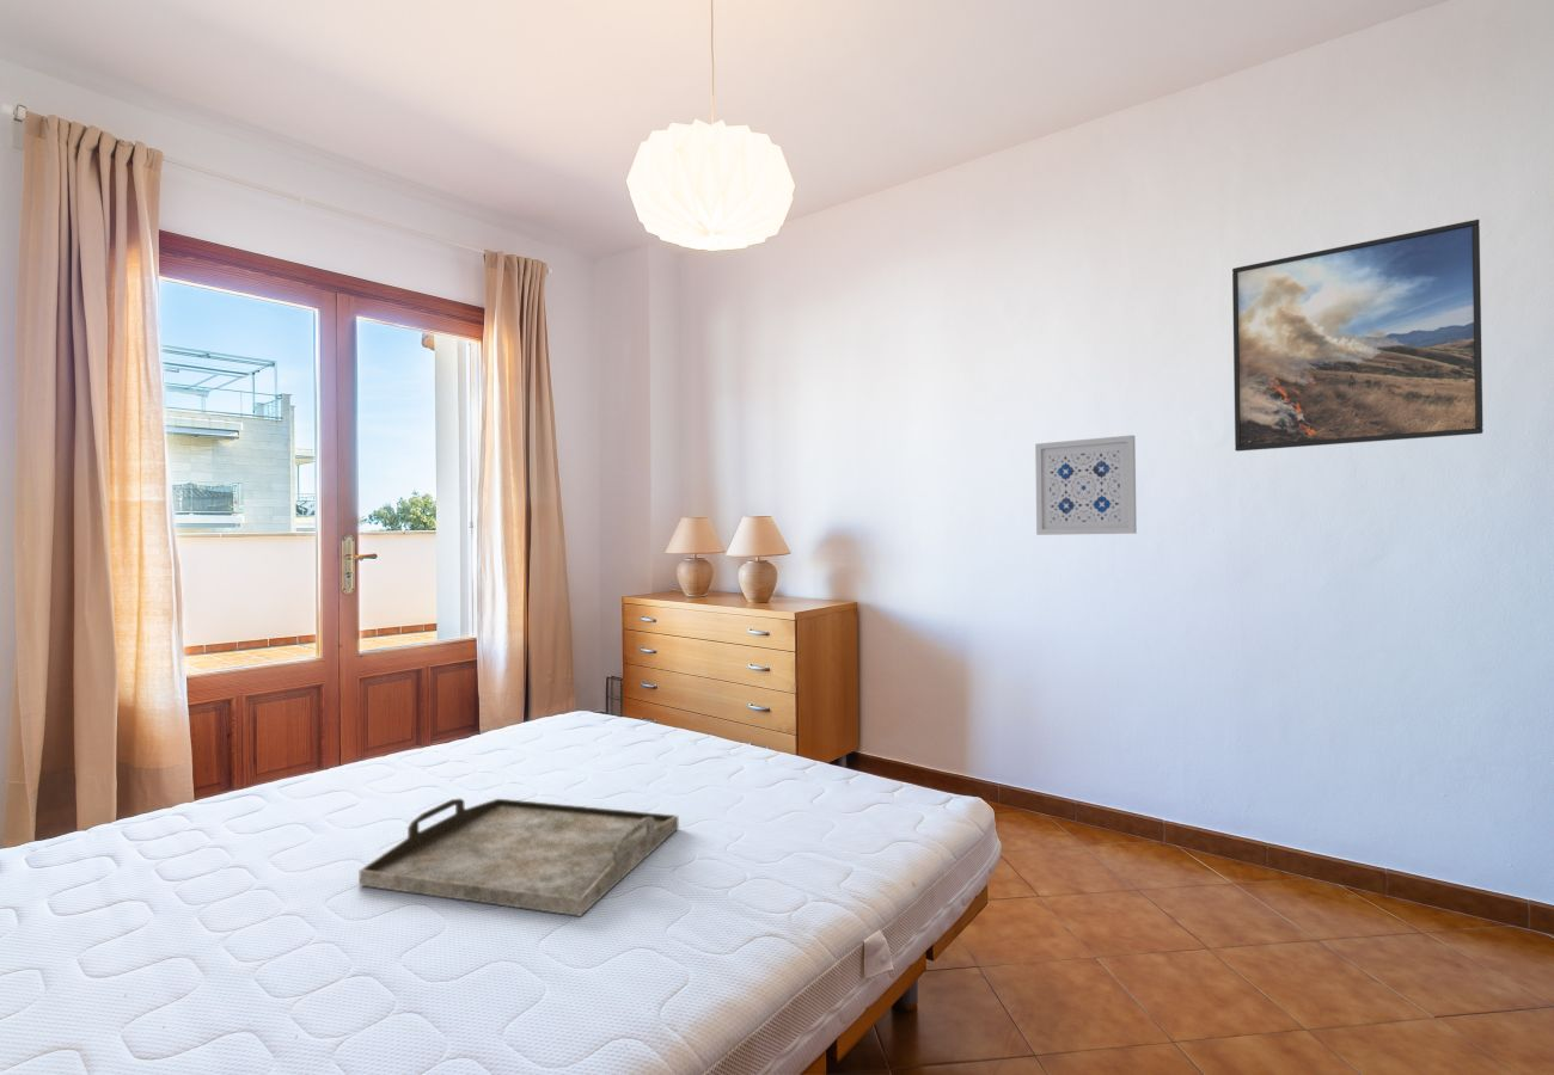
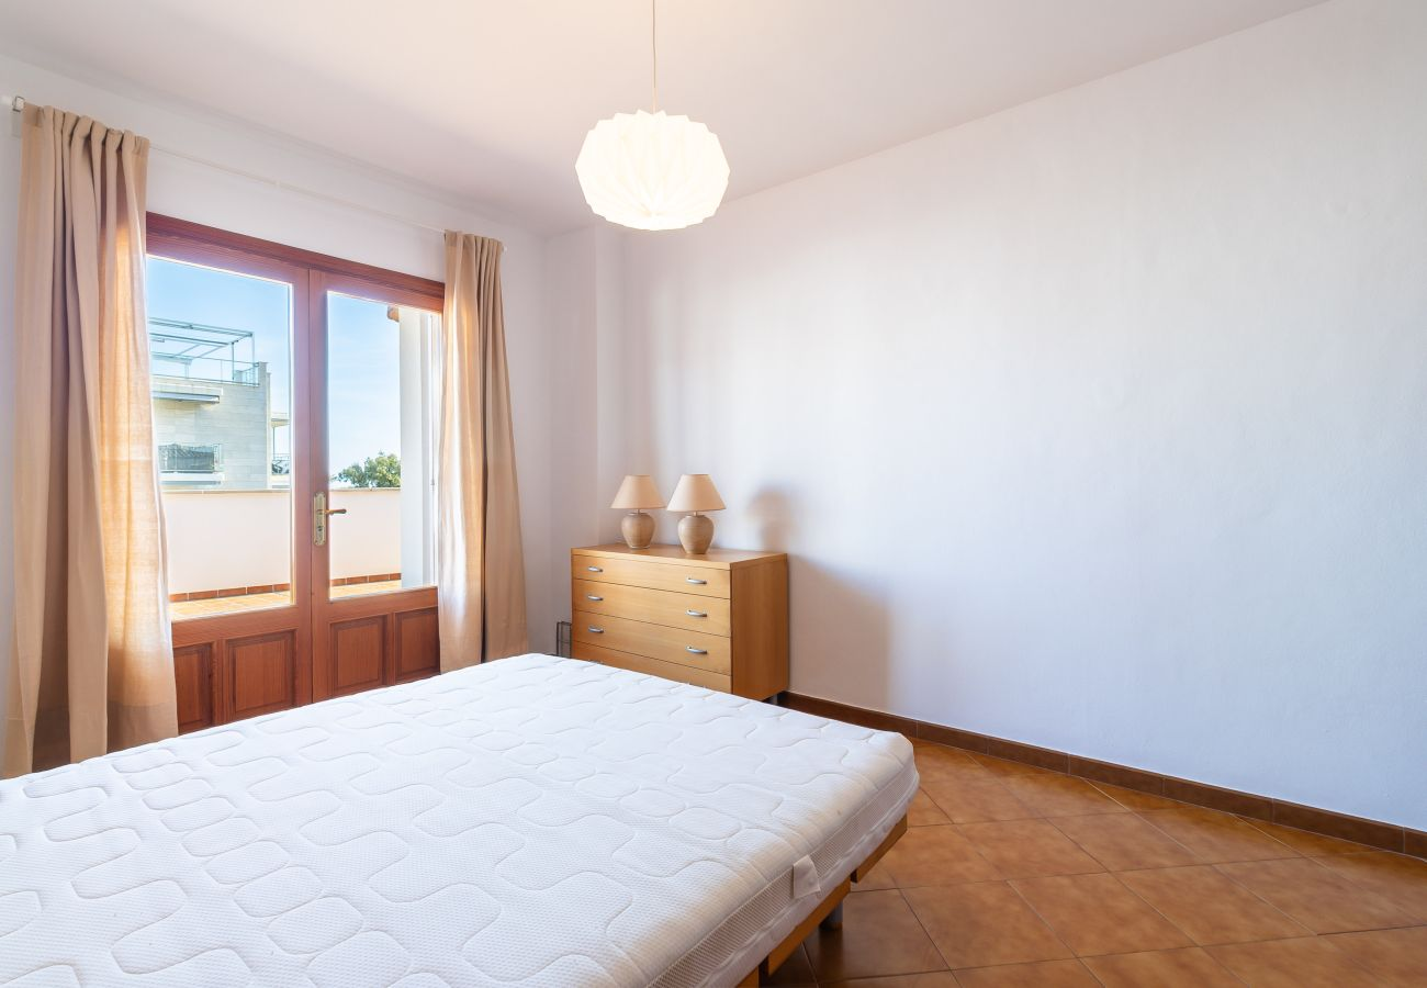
- serving tray [357,798,680,917]
- wall art [1034,434,1138,536]
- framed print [1231,219,1485,453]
